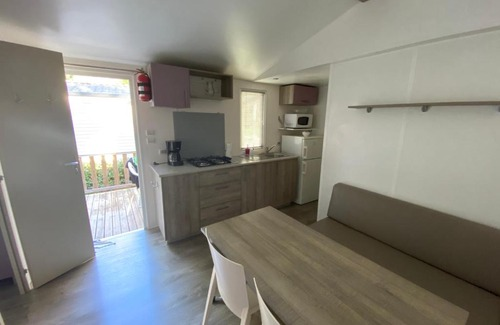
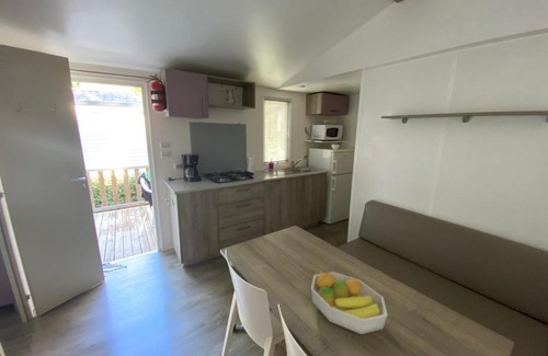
+ fruit bowl [310,271,388,335]
